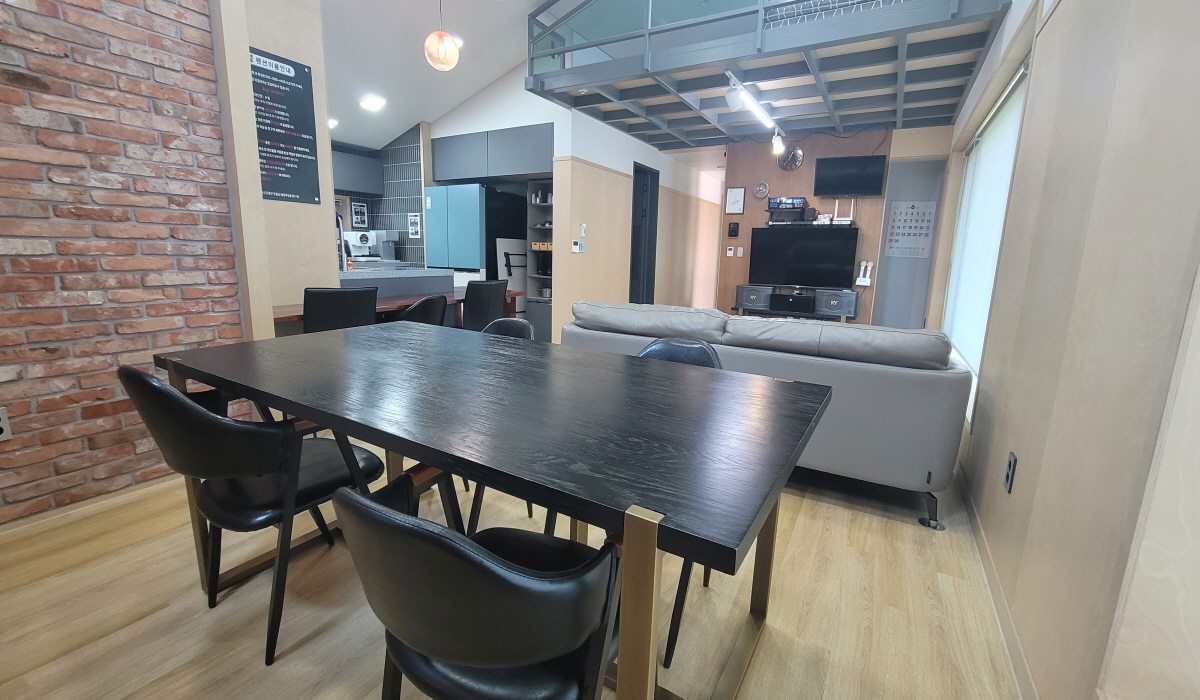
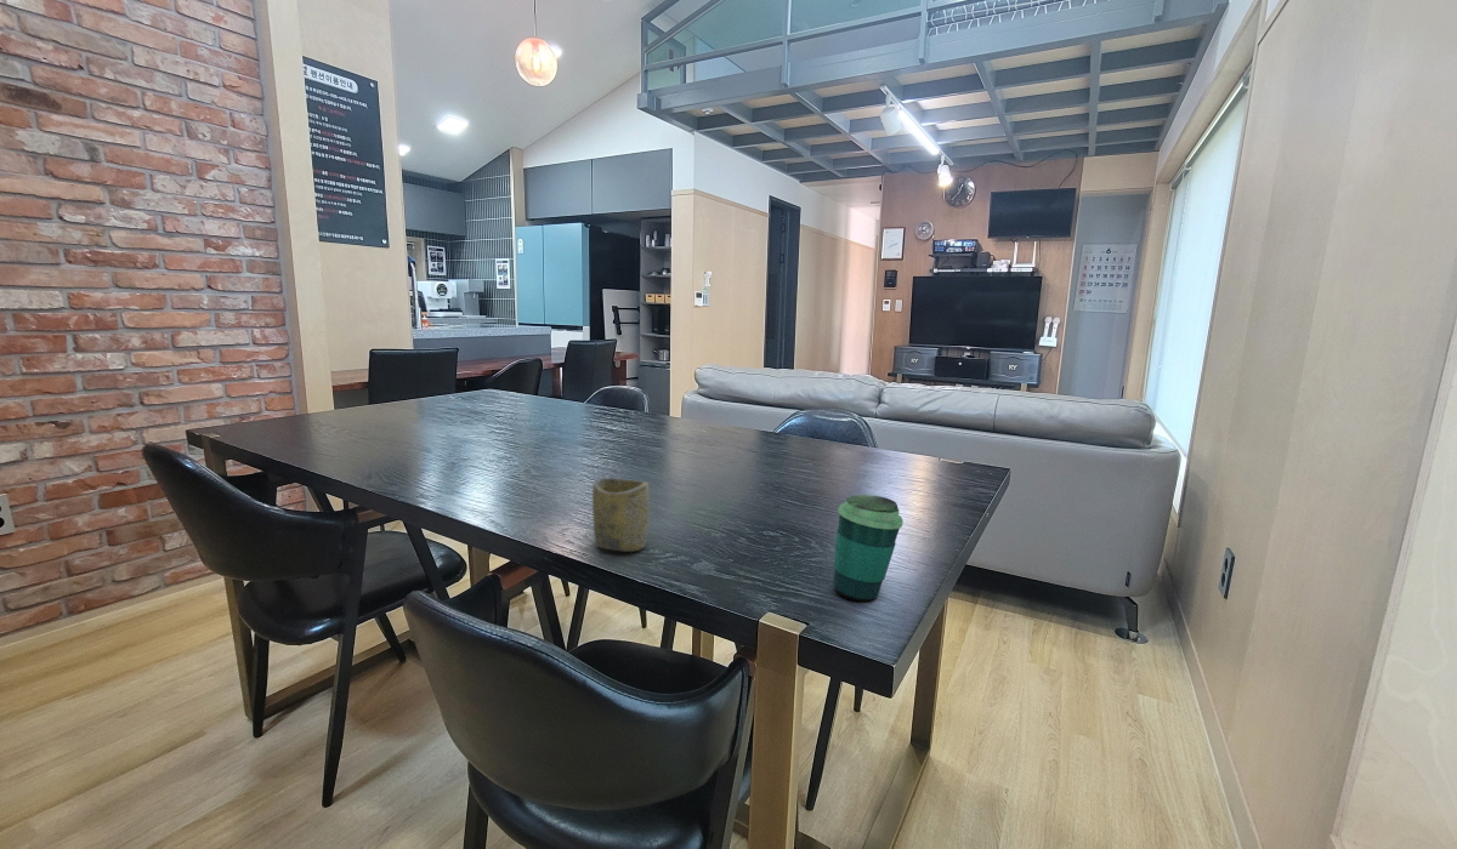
+ cup [833,494,905,602]
+ cup [591,477,650,553]
